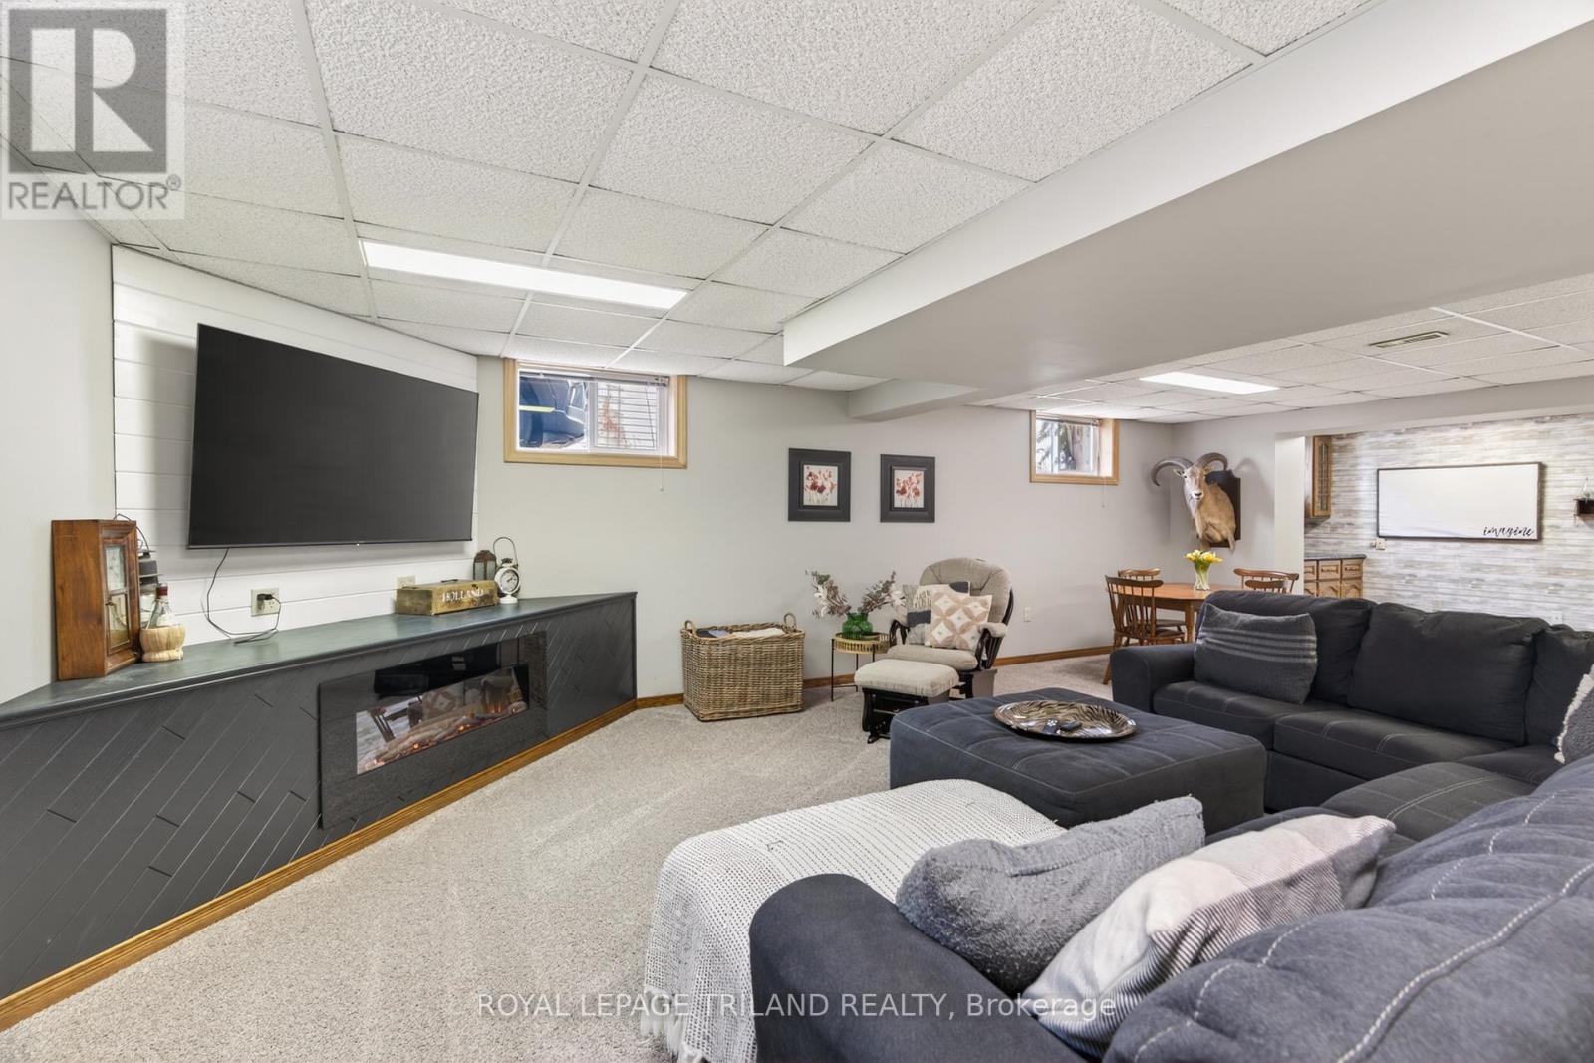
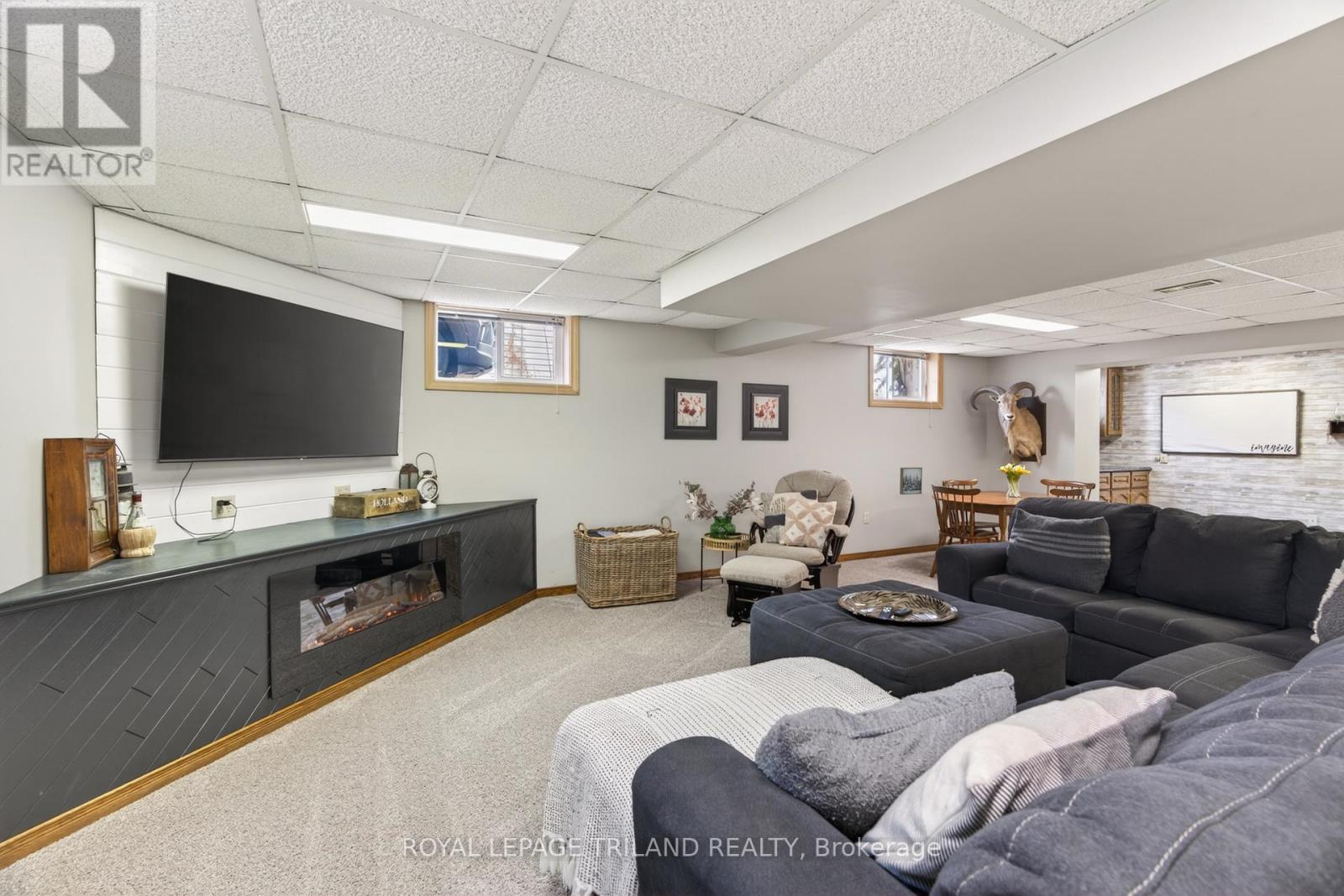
+ wall art [899,467,923,495]
